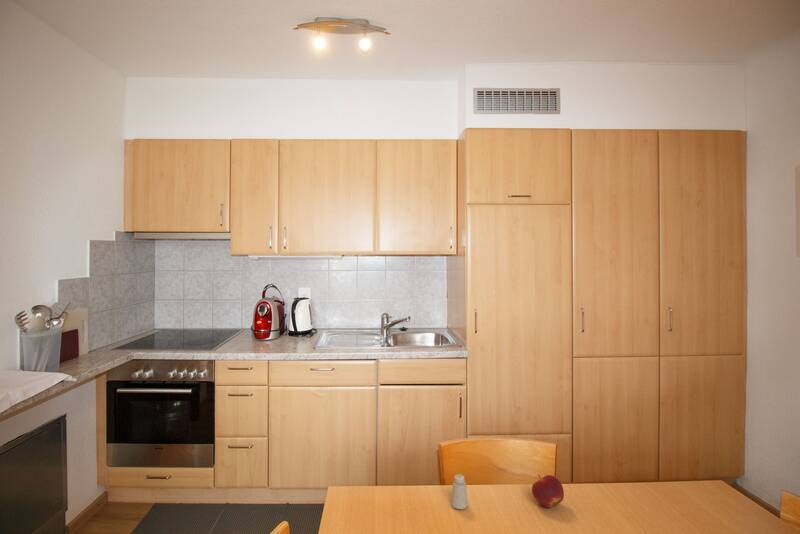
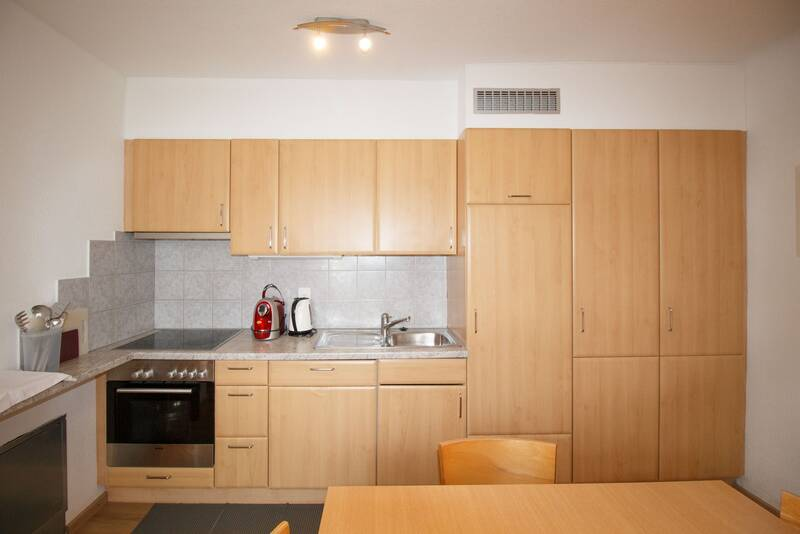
- saltshaker [450,473,469,510]
- apple [531,474,565,509]
